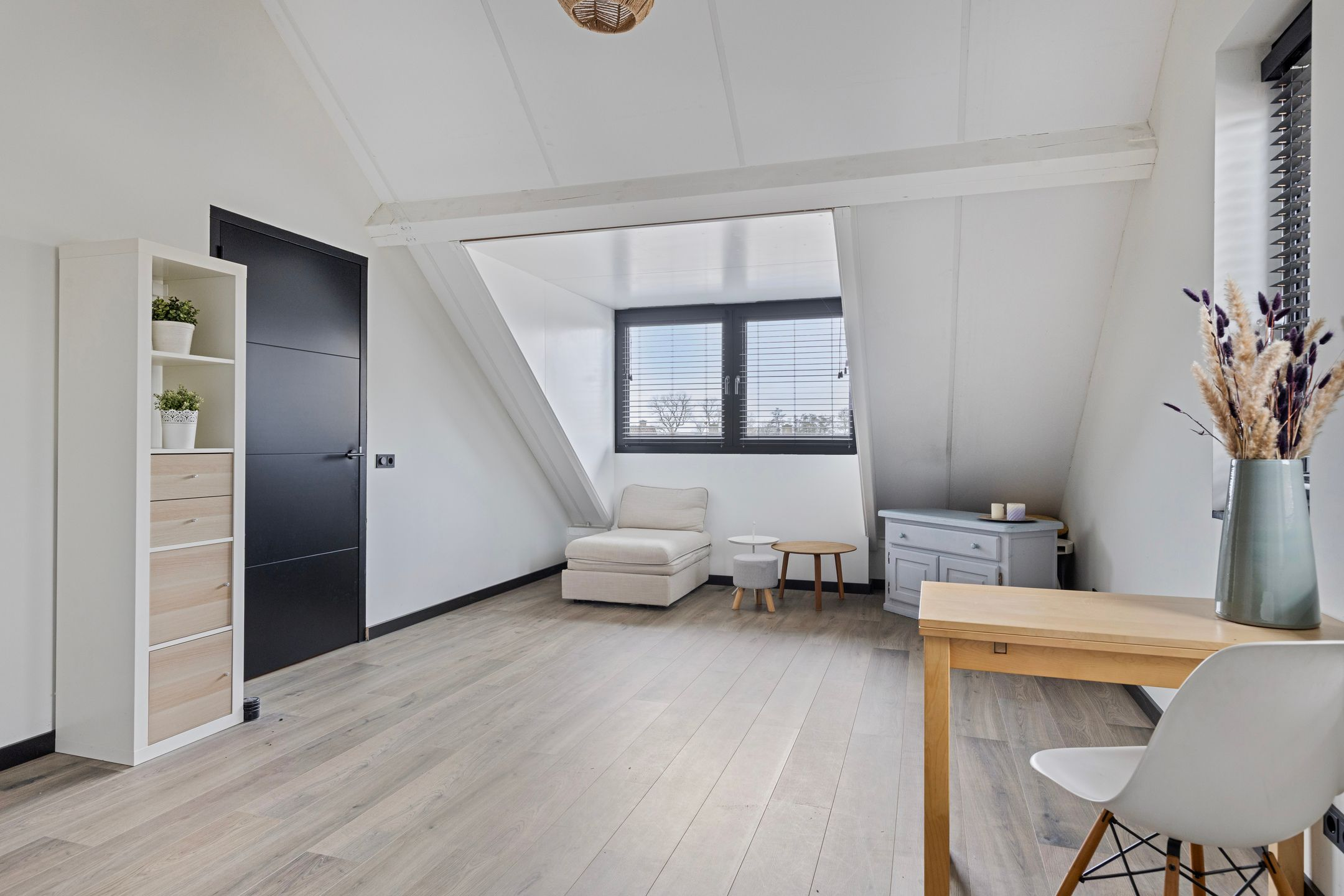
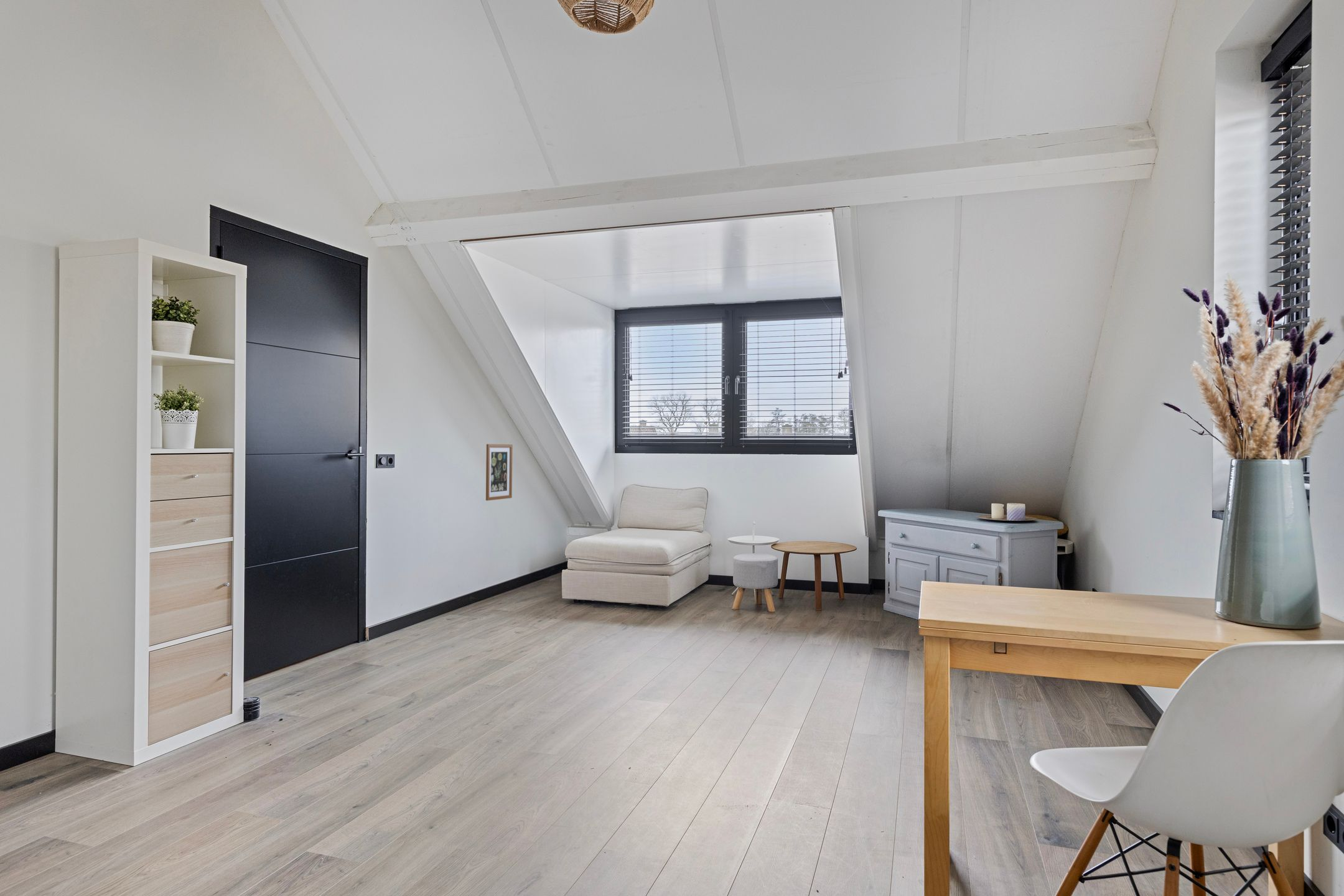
+ wall art [485,444,513,502]
